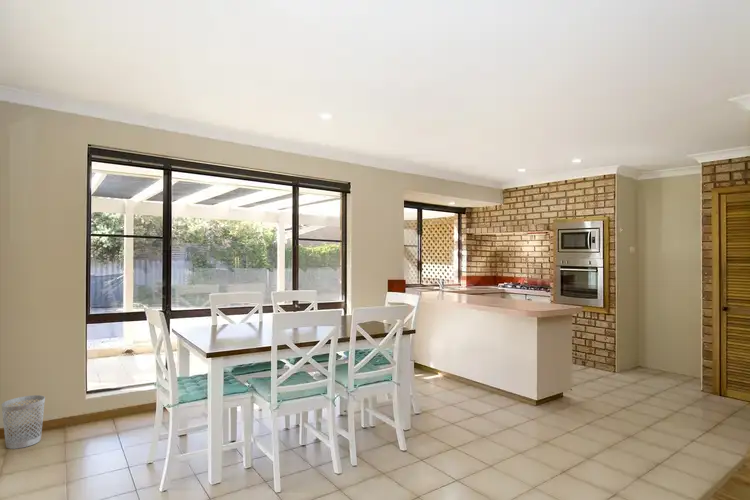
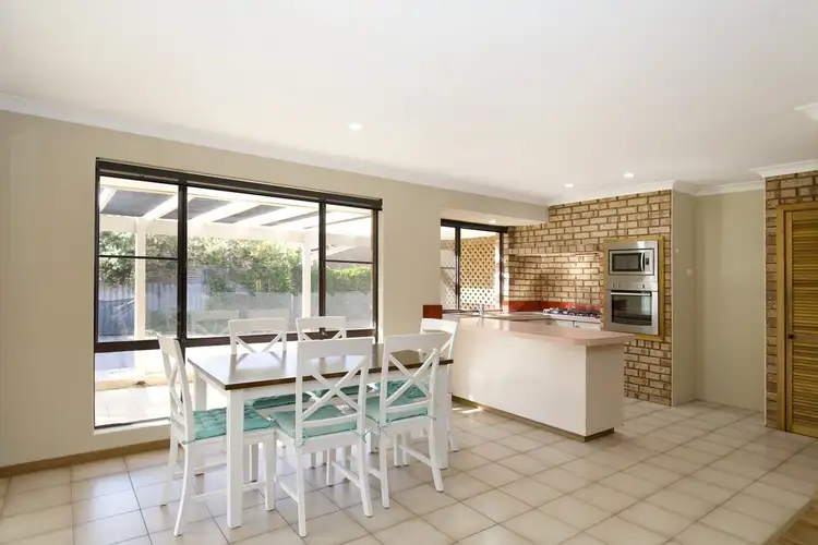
- wastebasket [1,394,46,450]
